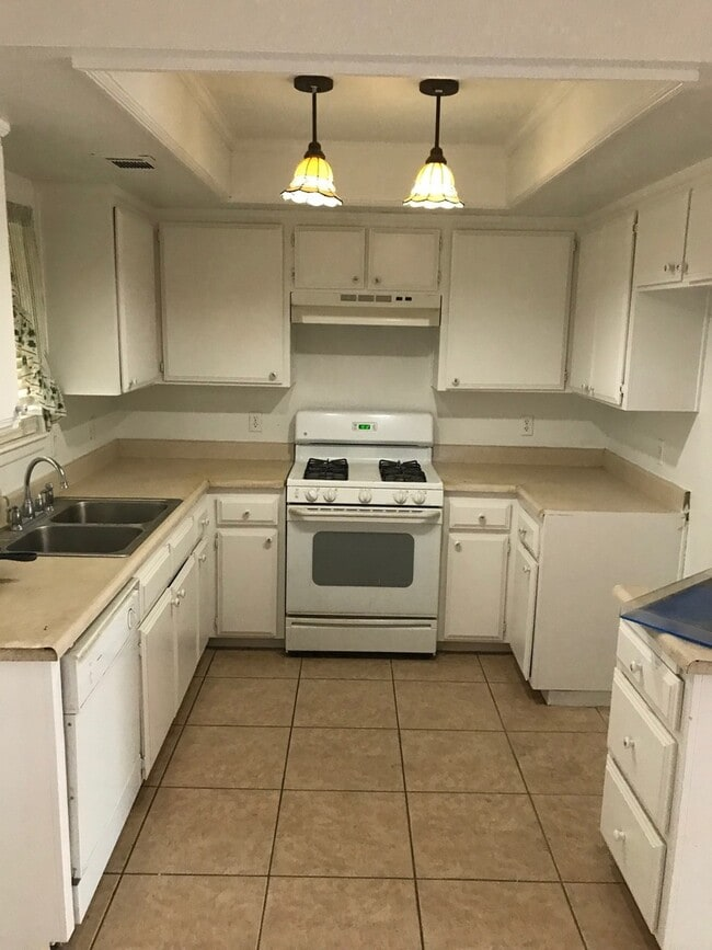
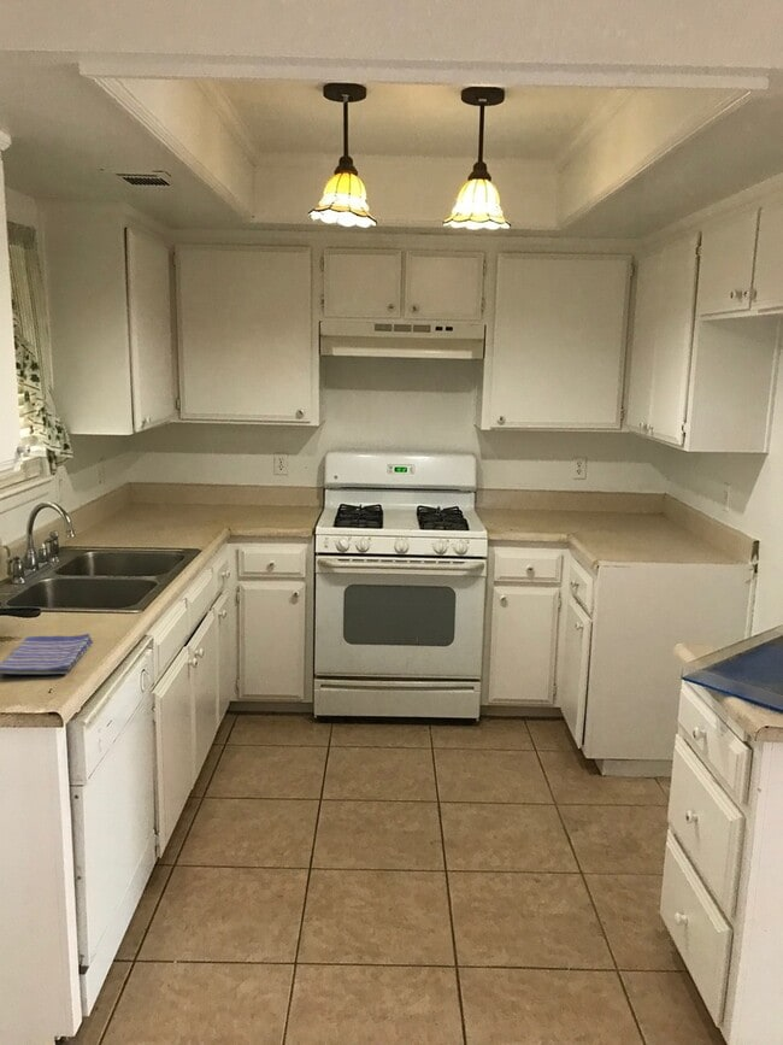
+ dish towel [0,633,94,675]
